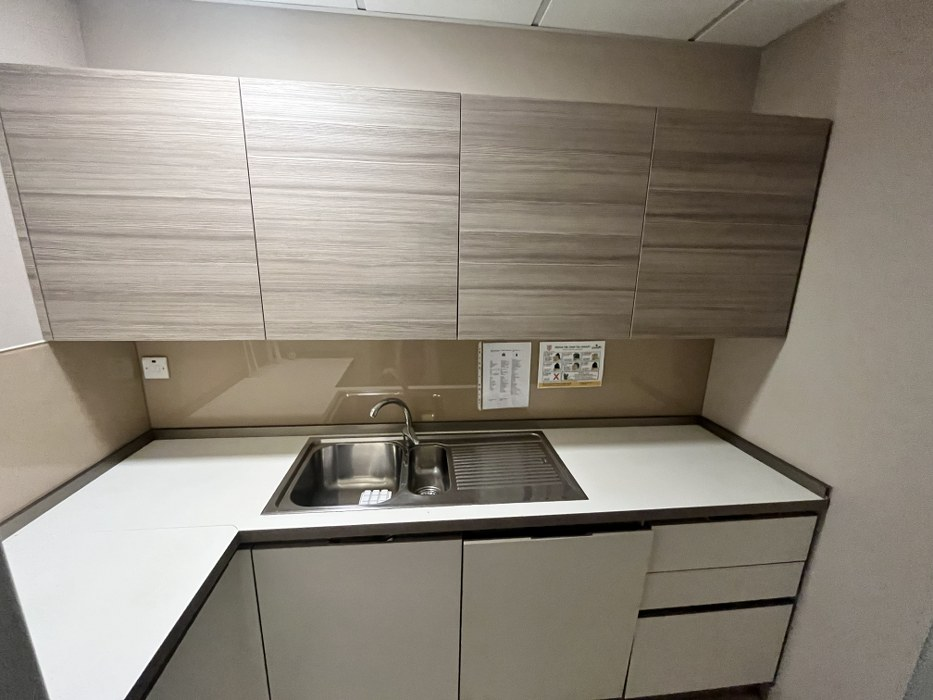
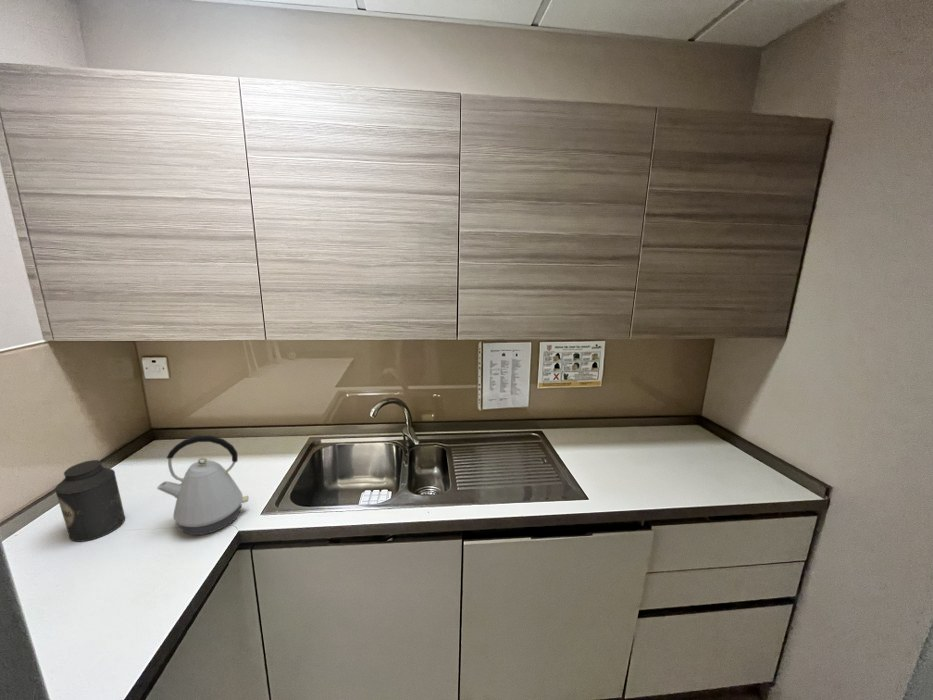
+ canister [54,459,126,543]
+ kettle [156,435,250,536]
